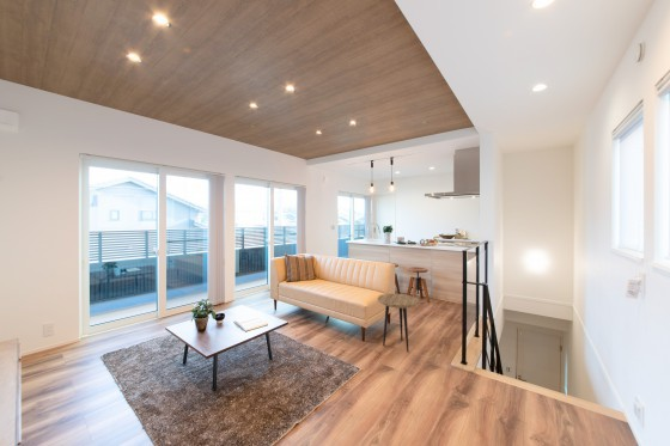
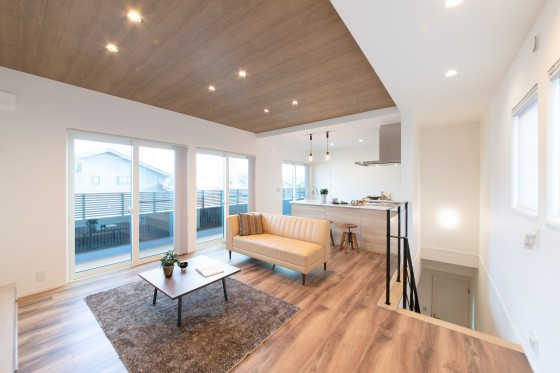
- side table [377,293,420,353]
